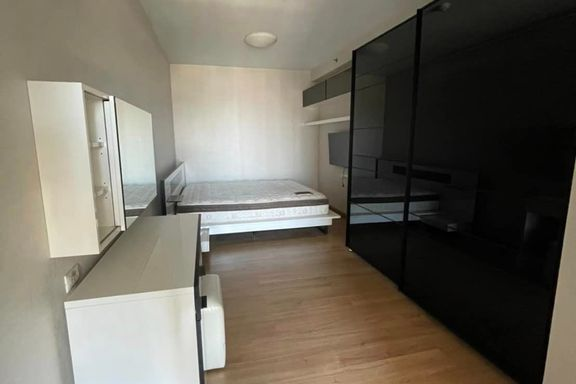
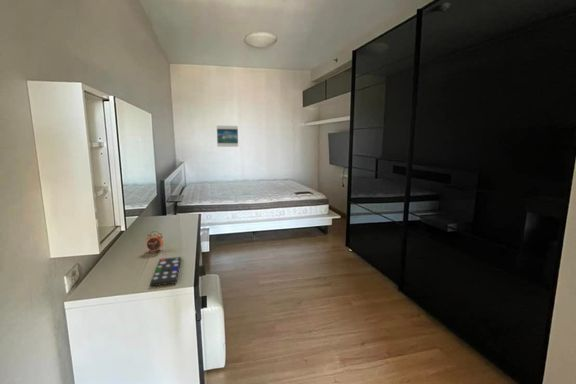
+ remote control [149,256,182,287]
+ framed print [216,125,239,148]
+ alarm clock [145,230,164,254]
